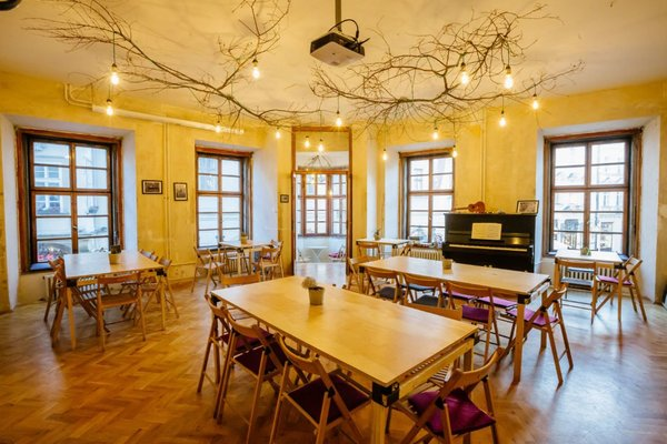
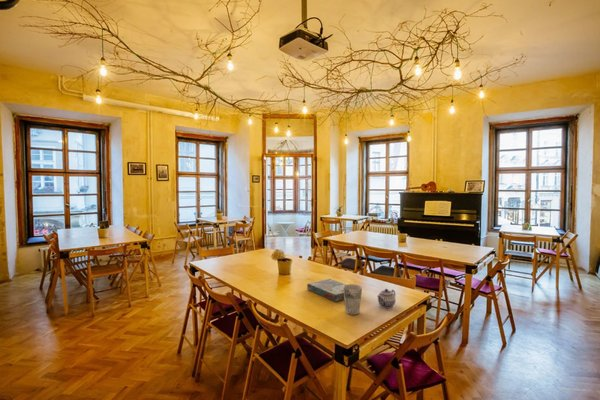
+ cup [343,283,363,316]
+ teapot [376,288,397,309]
+ board game [306,278,347,303]
